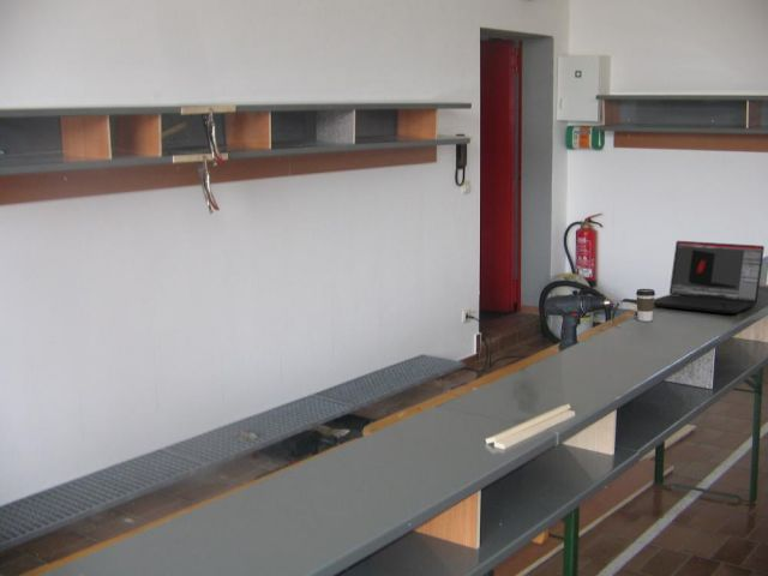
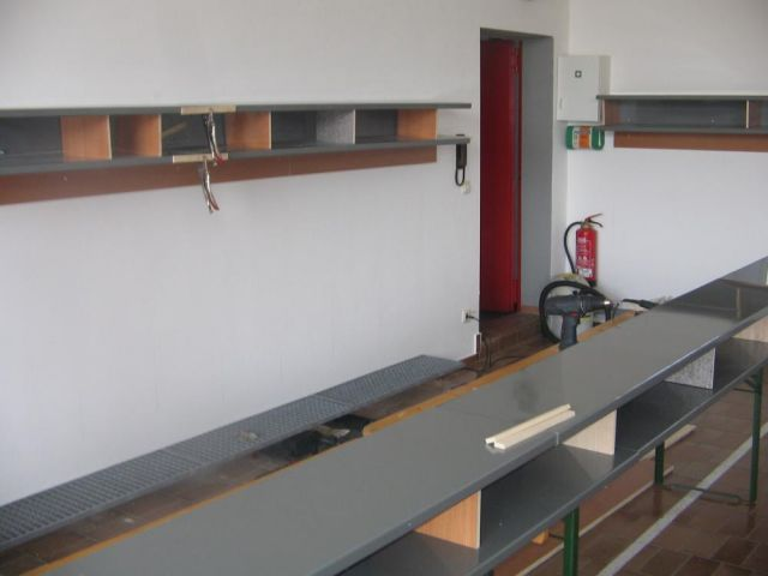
- laptop [654,240,766,316]
- coffee cup [635,288,656,323]
